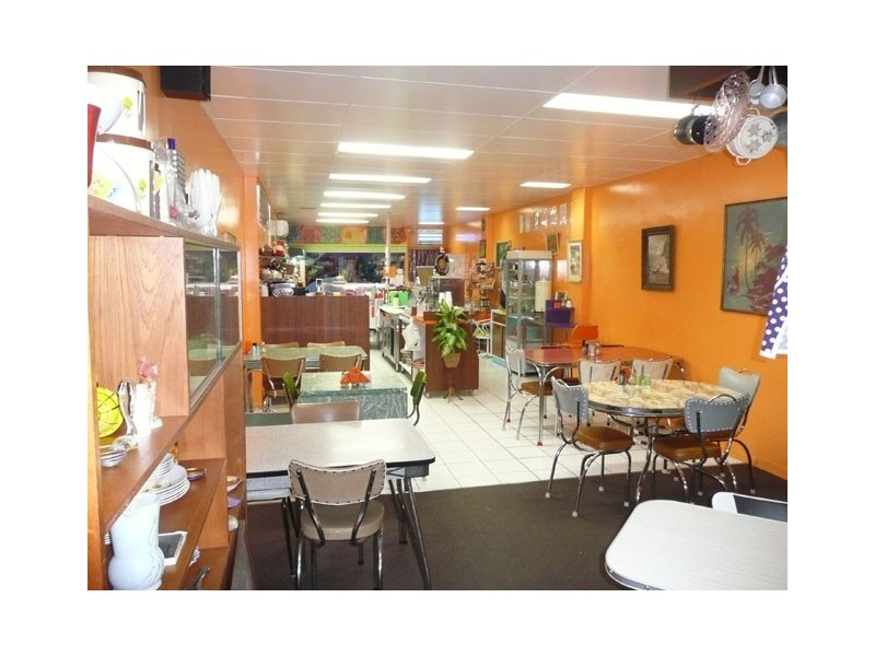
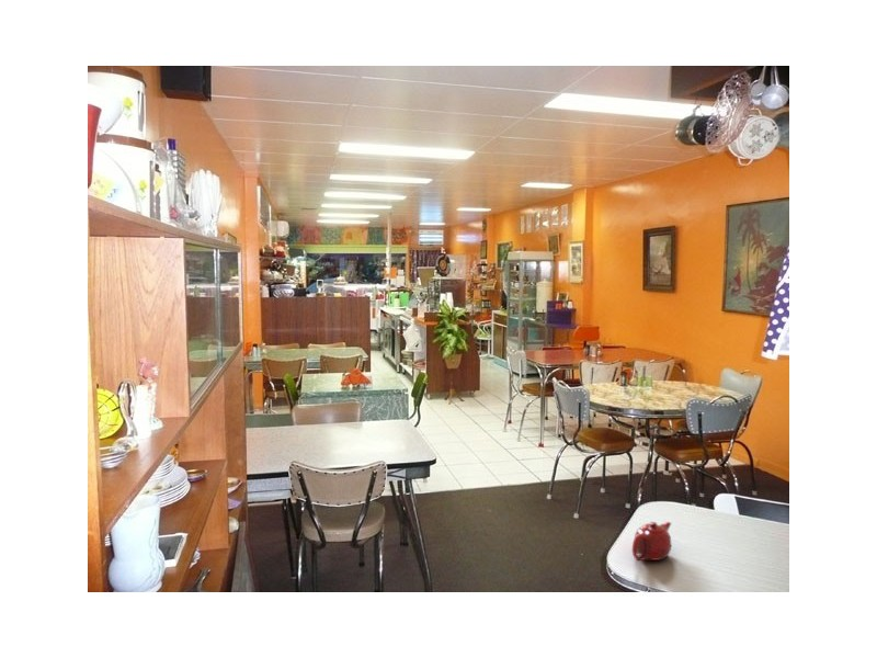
+ teapot [631,520,672,561]
